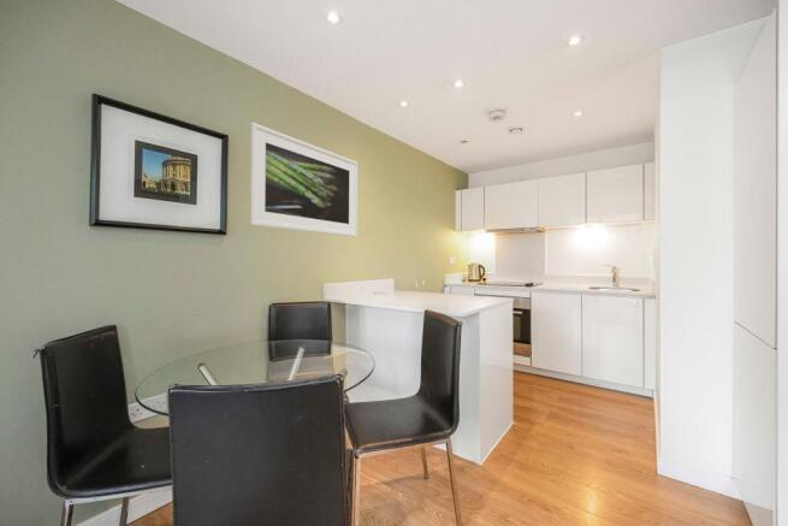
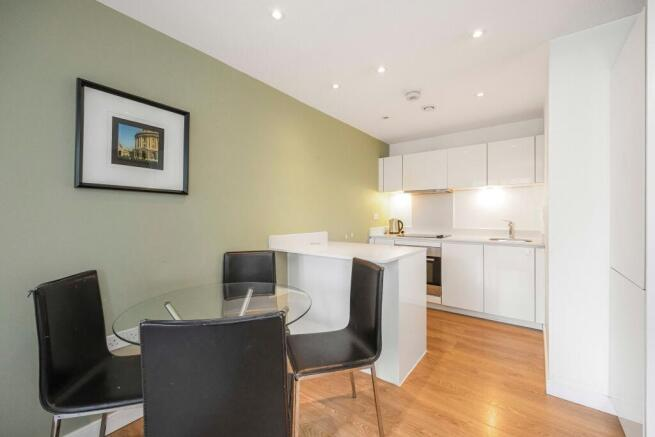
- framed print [248,122,359,238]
